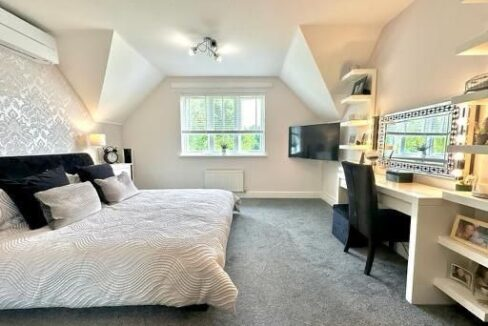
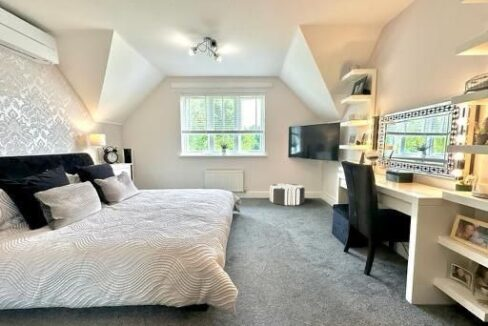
+ pouf [269,183,306,206]
